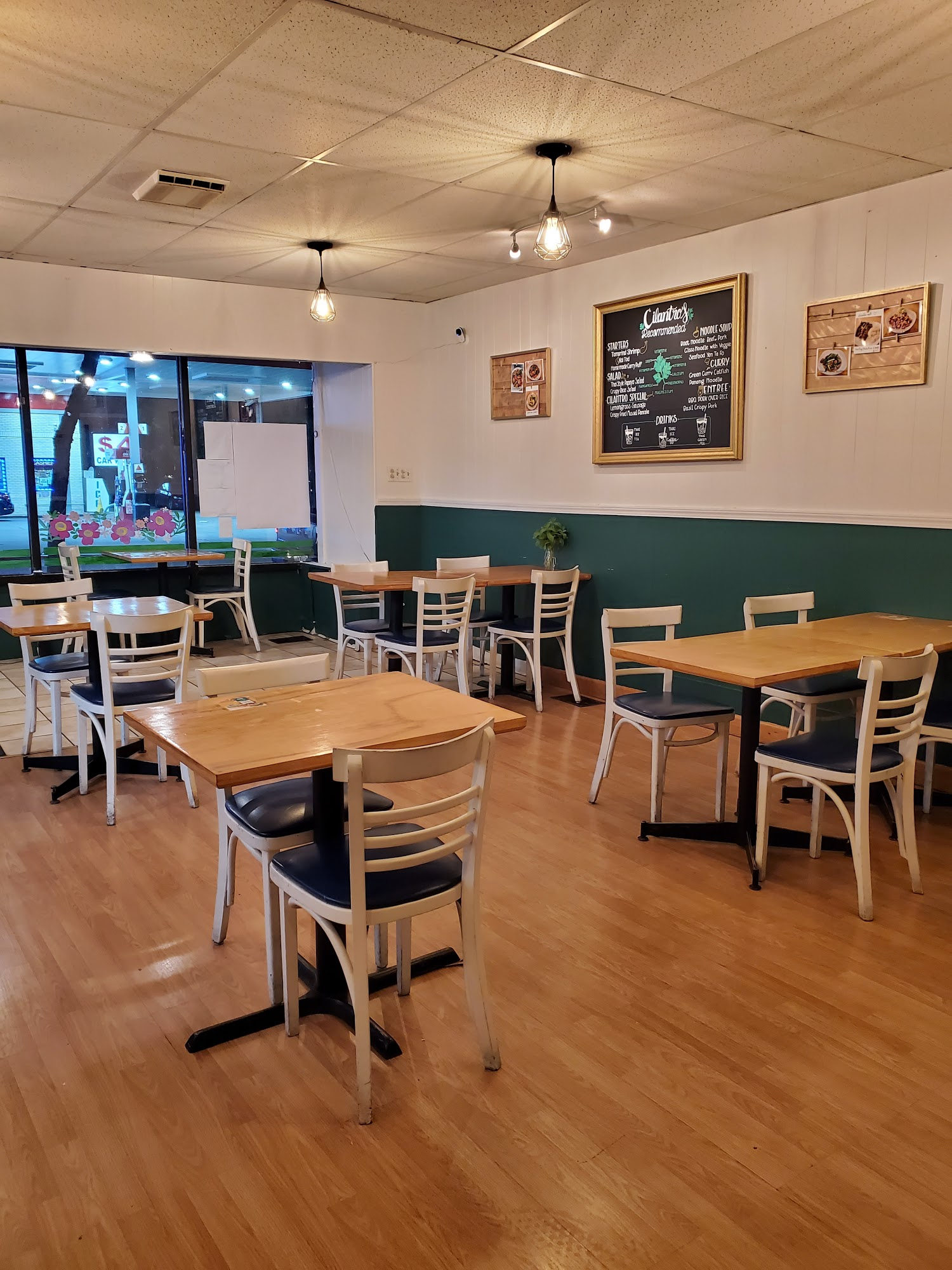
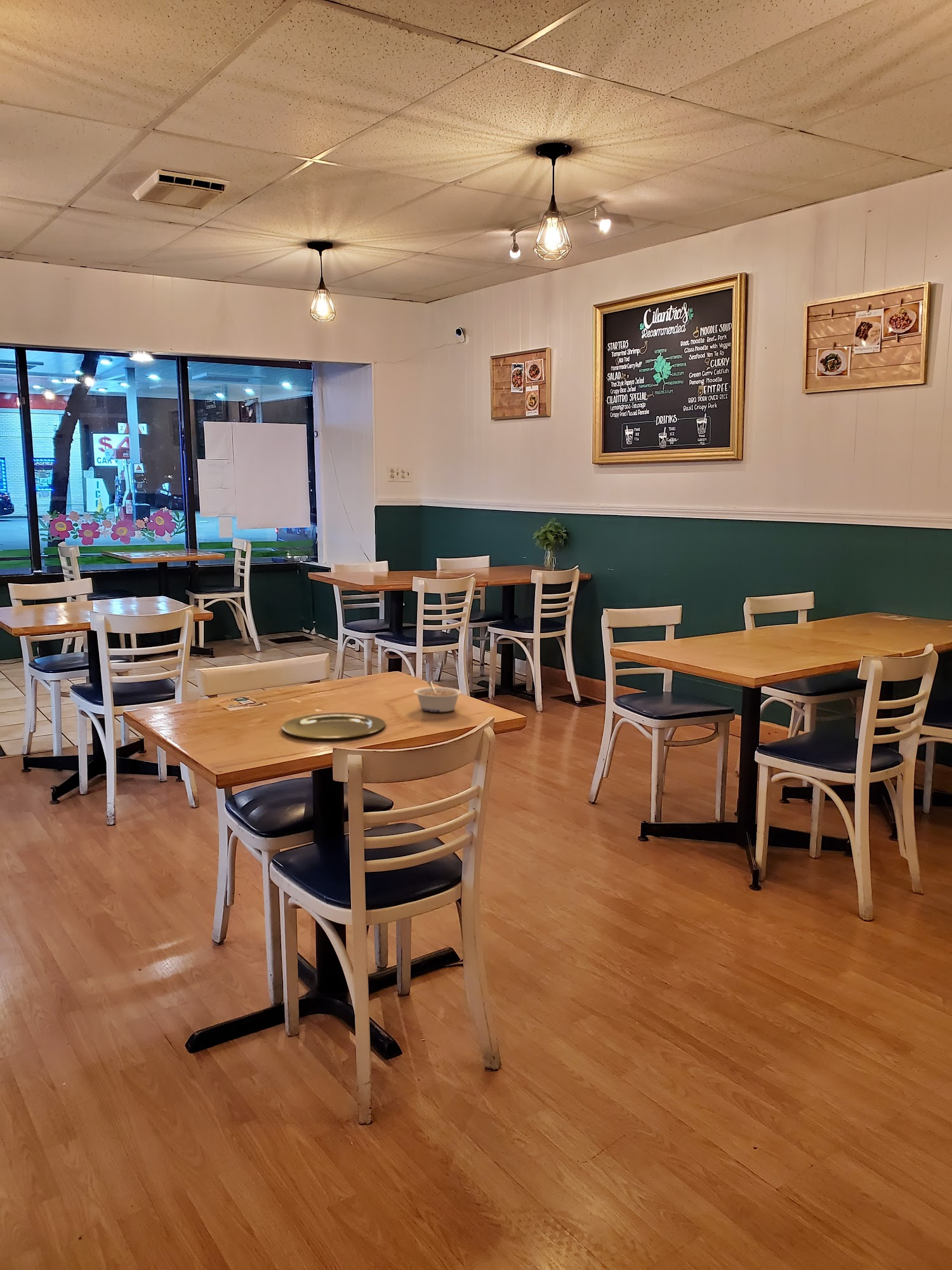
+ plate [281,712,387,739]
+ legume [413,681,463,712]
